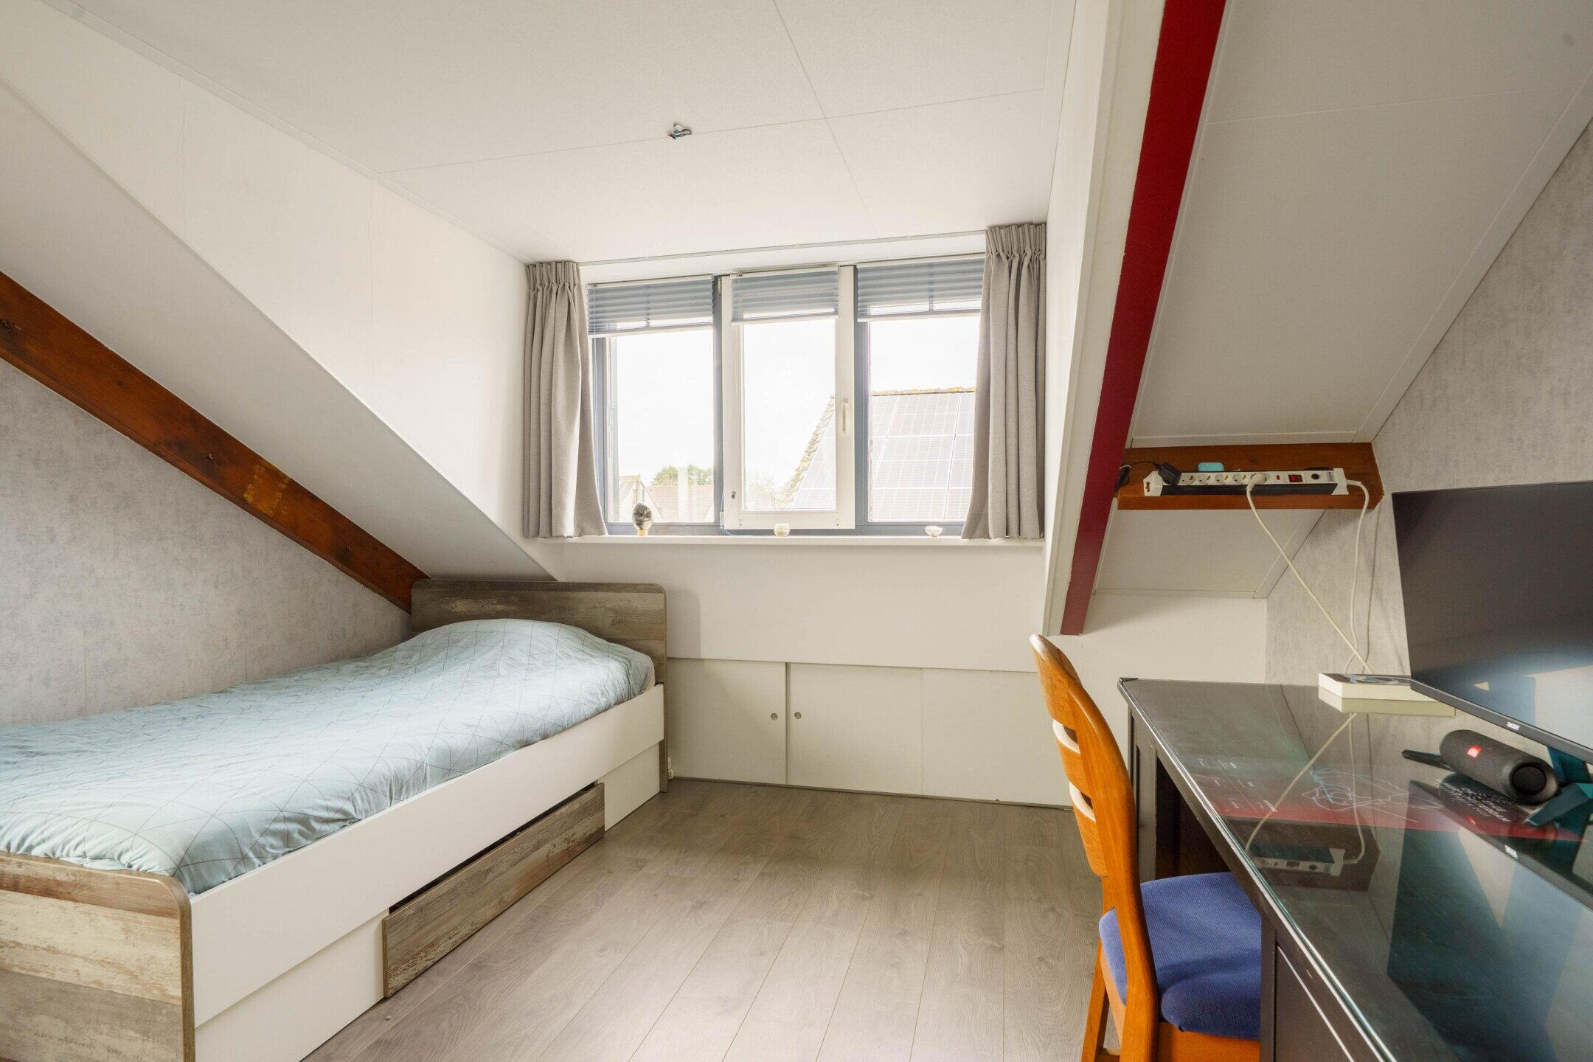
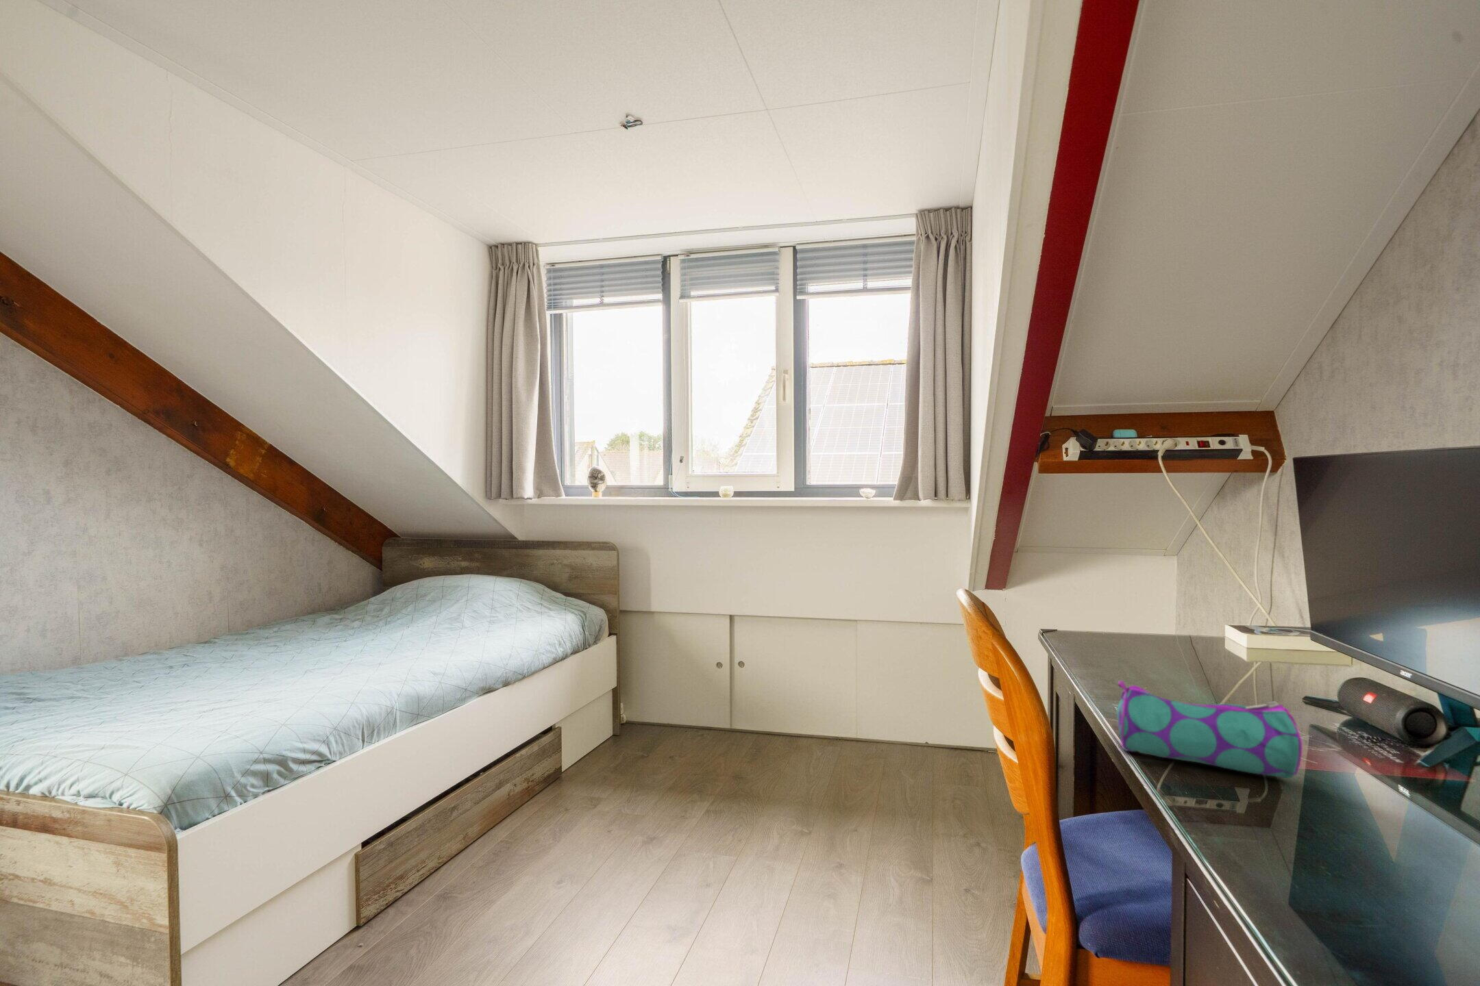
+ pencil case [1117,680,1303,779]
